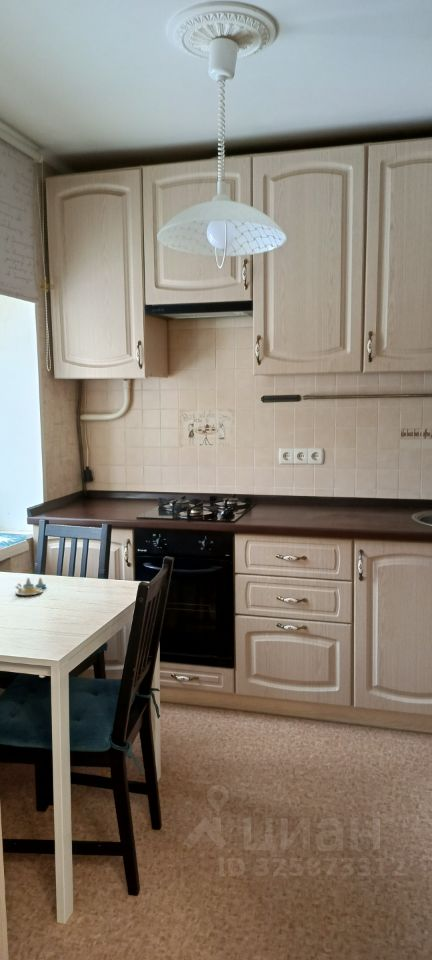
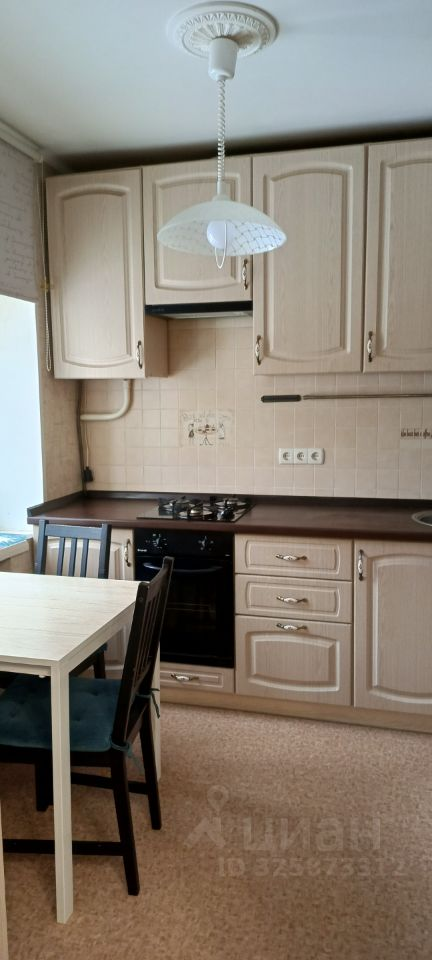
- salt and pepper shaker set [15,577,47,596]
